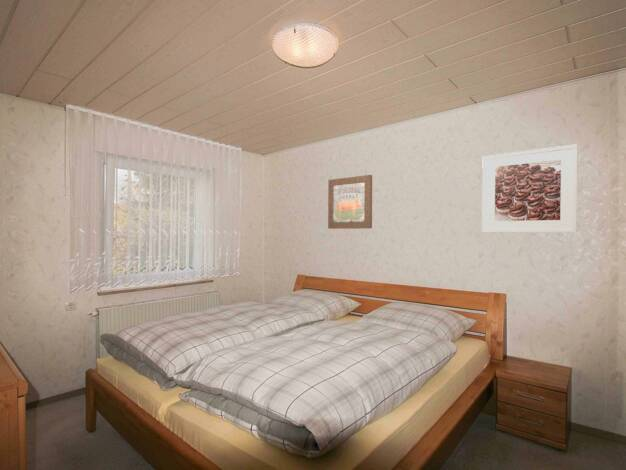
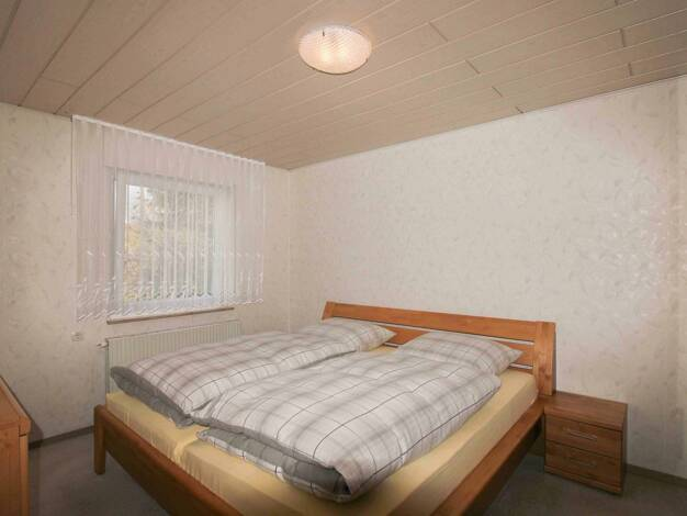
- wall art [327,174,373,230]
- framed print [481,143,579,234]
